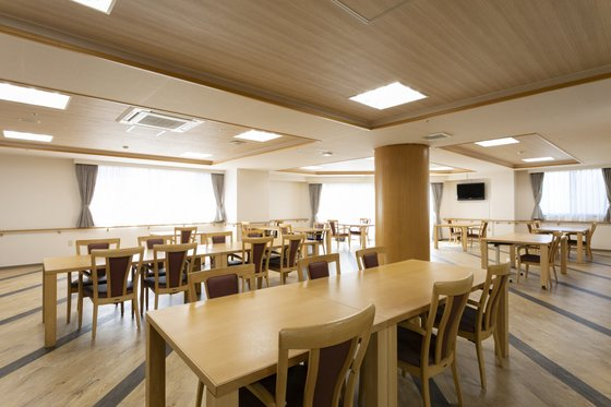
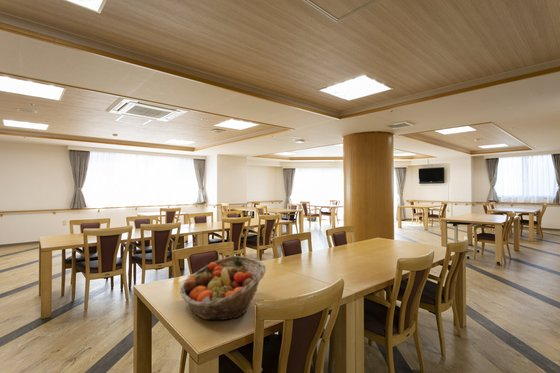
+ fruit basket [179,255,267,321]
